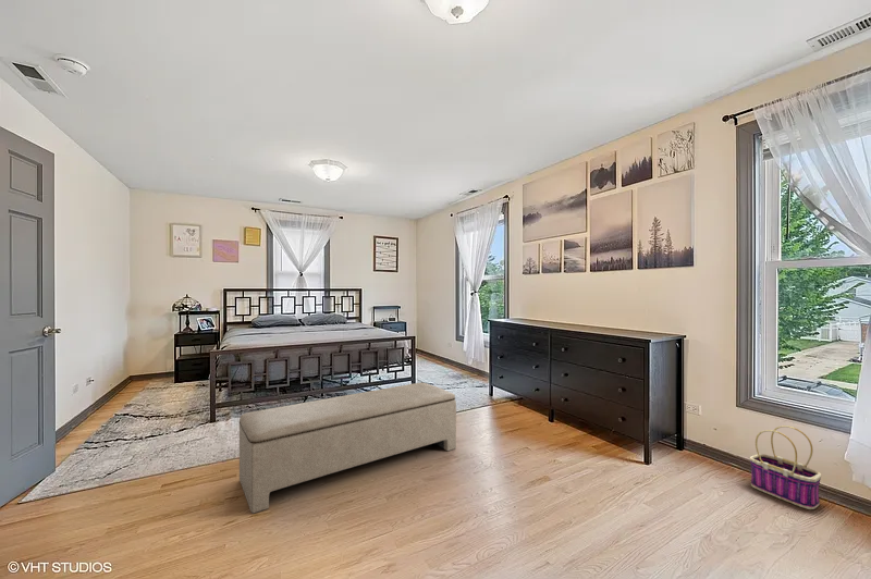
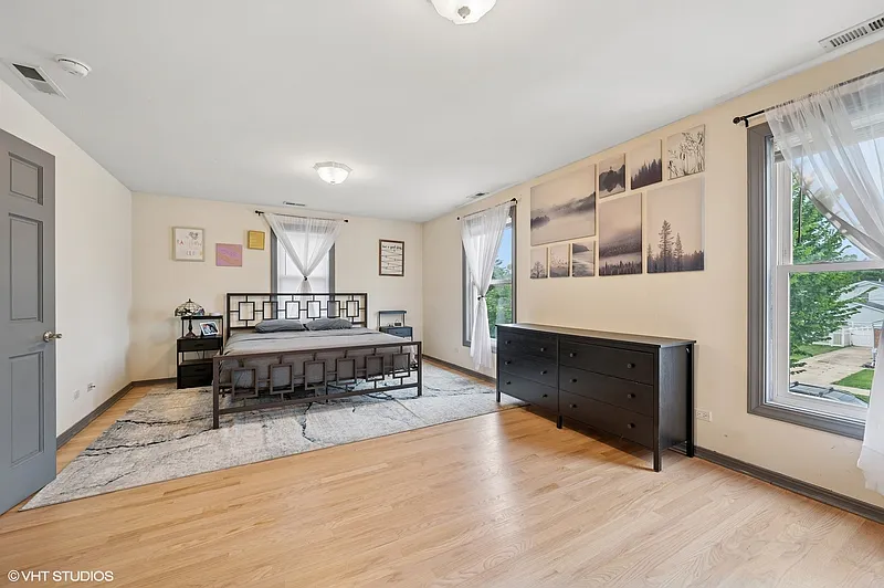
- bench [238,382,457,515]
- basket [749,424,822,510]
